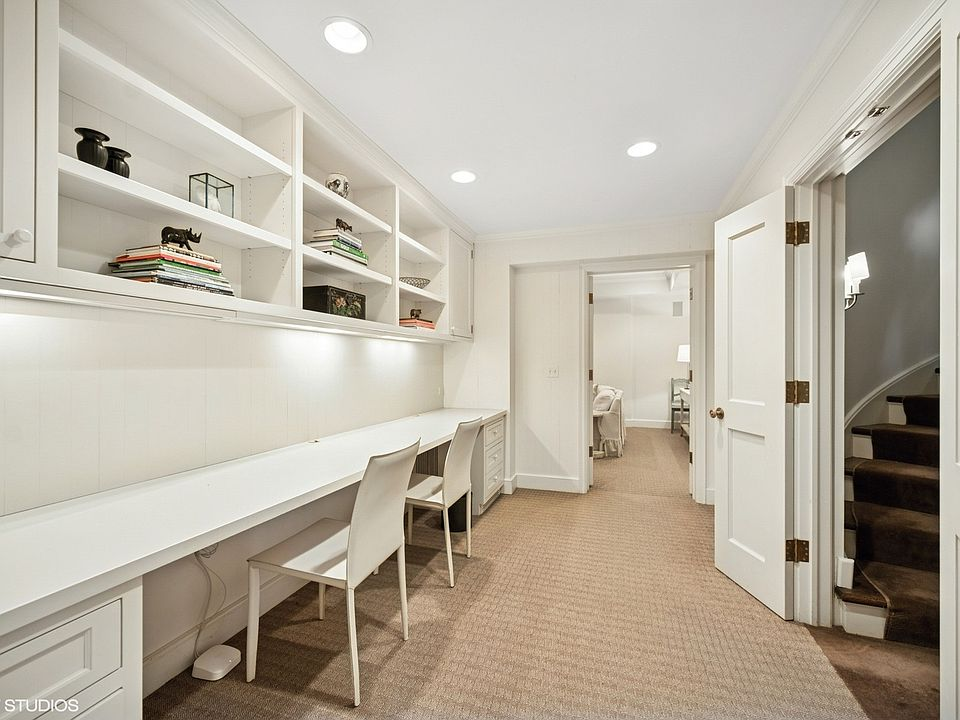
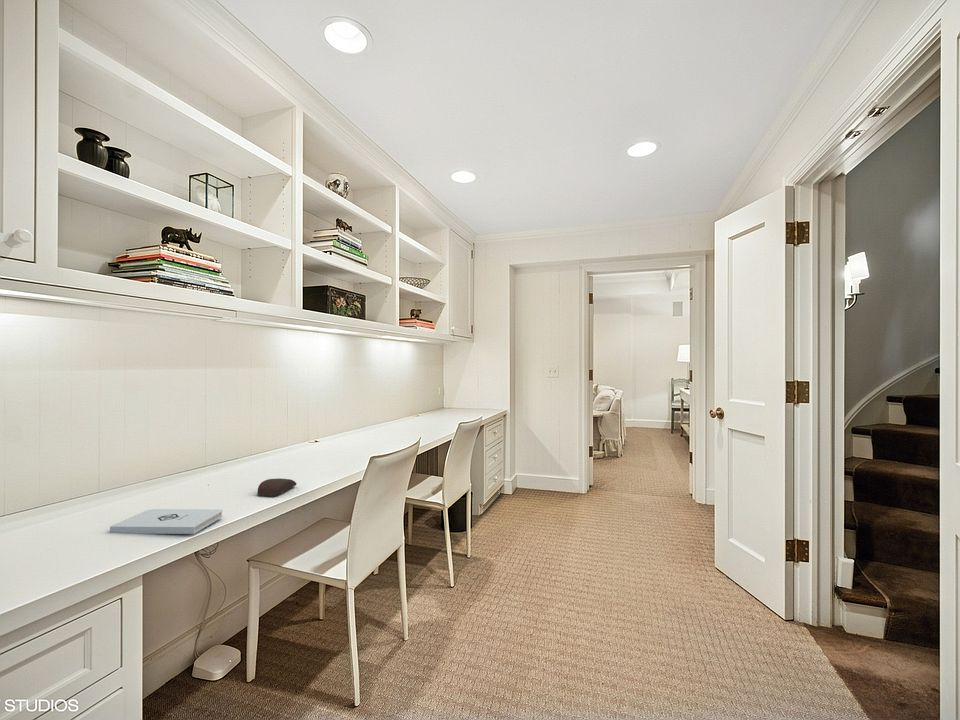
+ computer mouse [257,477,297,498]
+ notepad [109,508,224,535]
